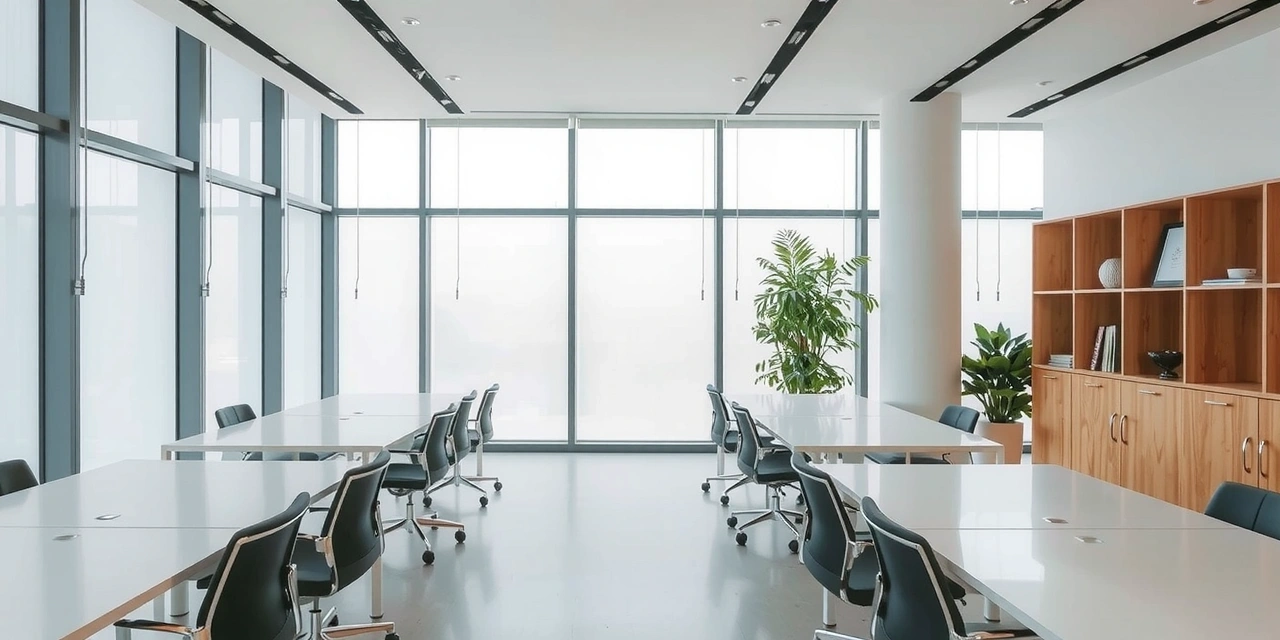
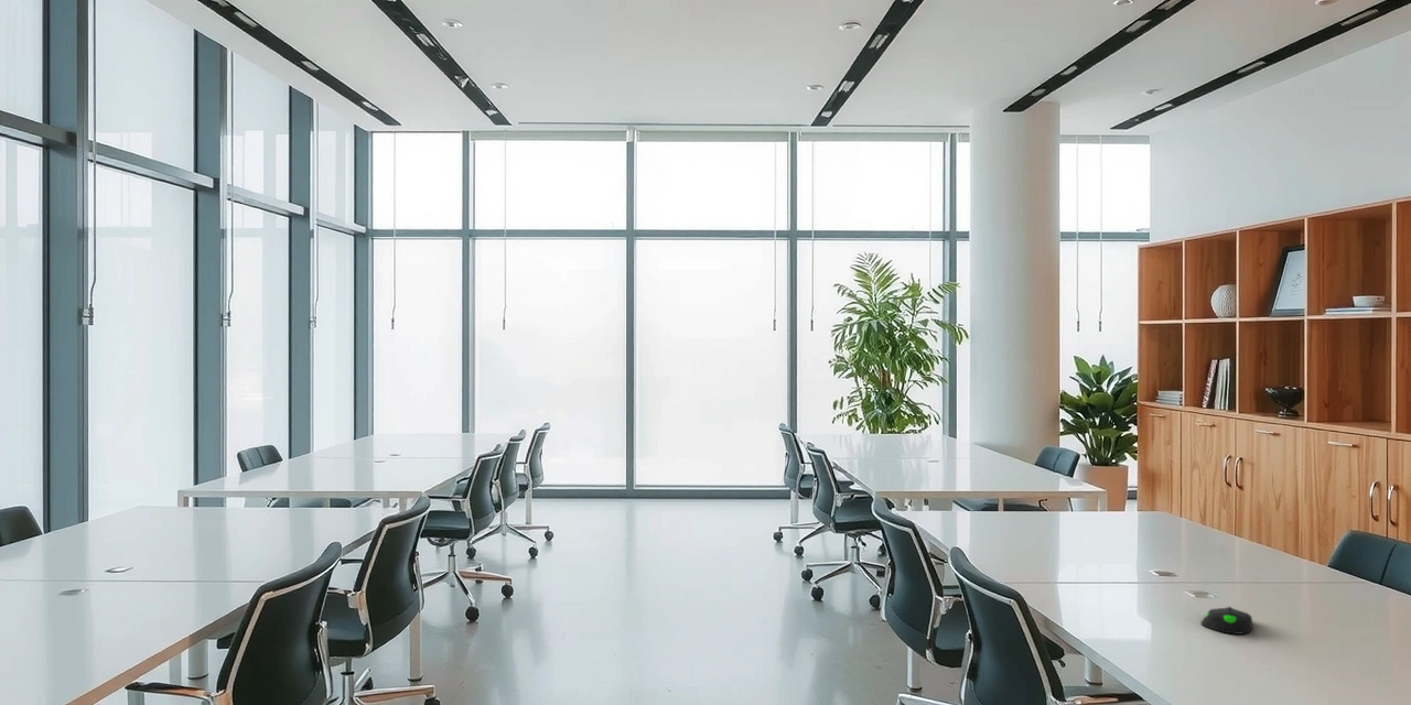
+ computer mouse [1199,606,1253,636]
